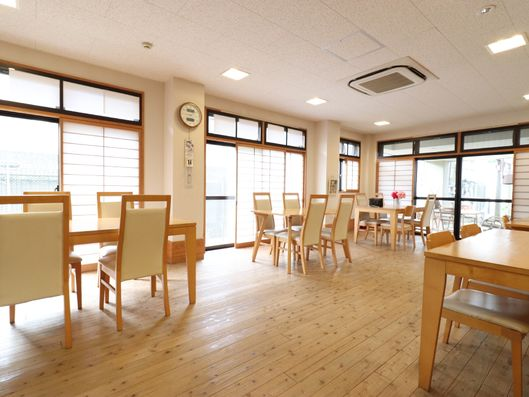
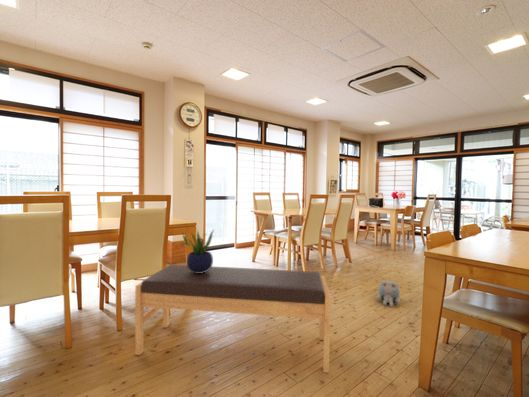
+ plush toy [375,280,402,308]
+ potted plant [181,229,215,273]
+ bench [135,264,332,374]
